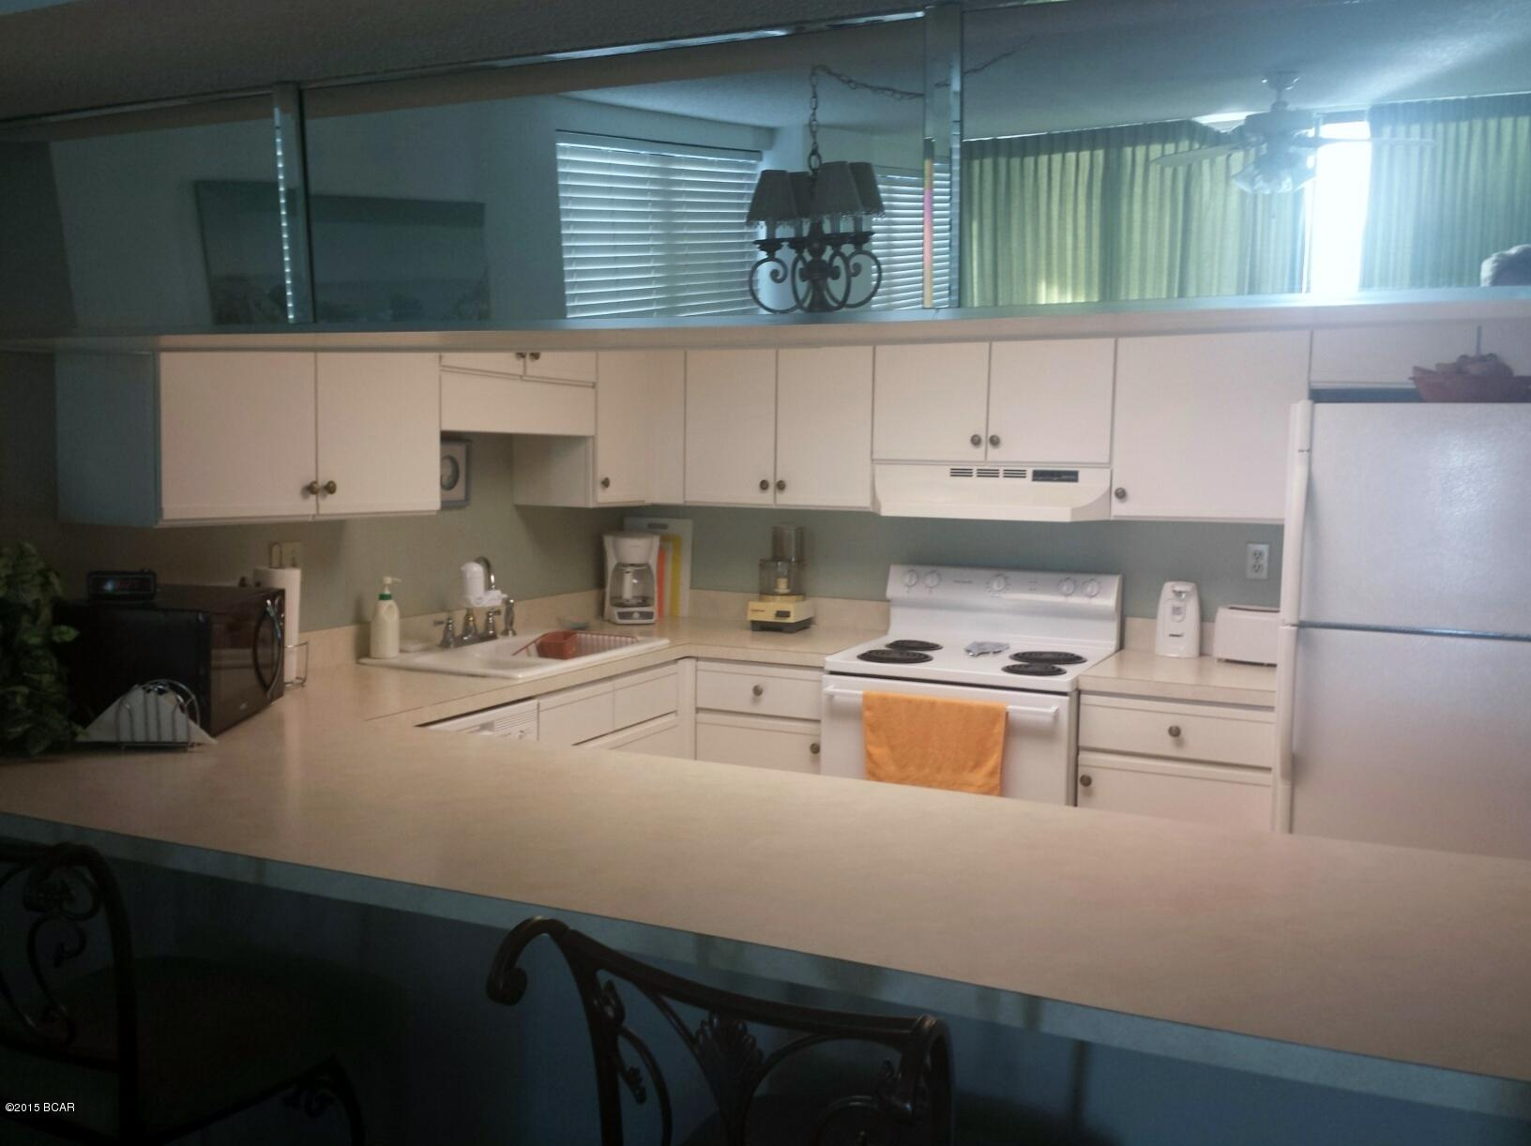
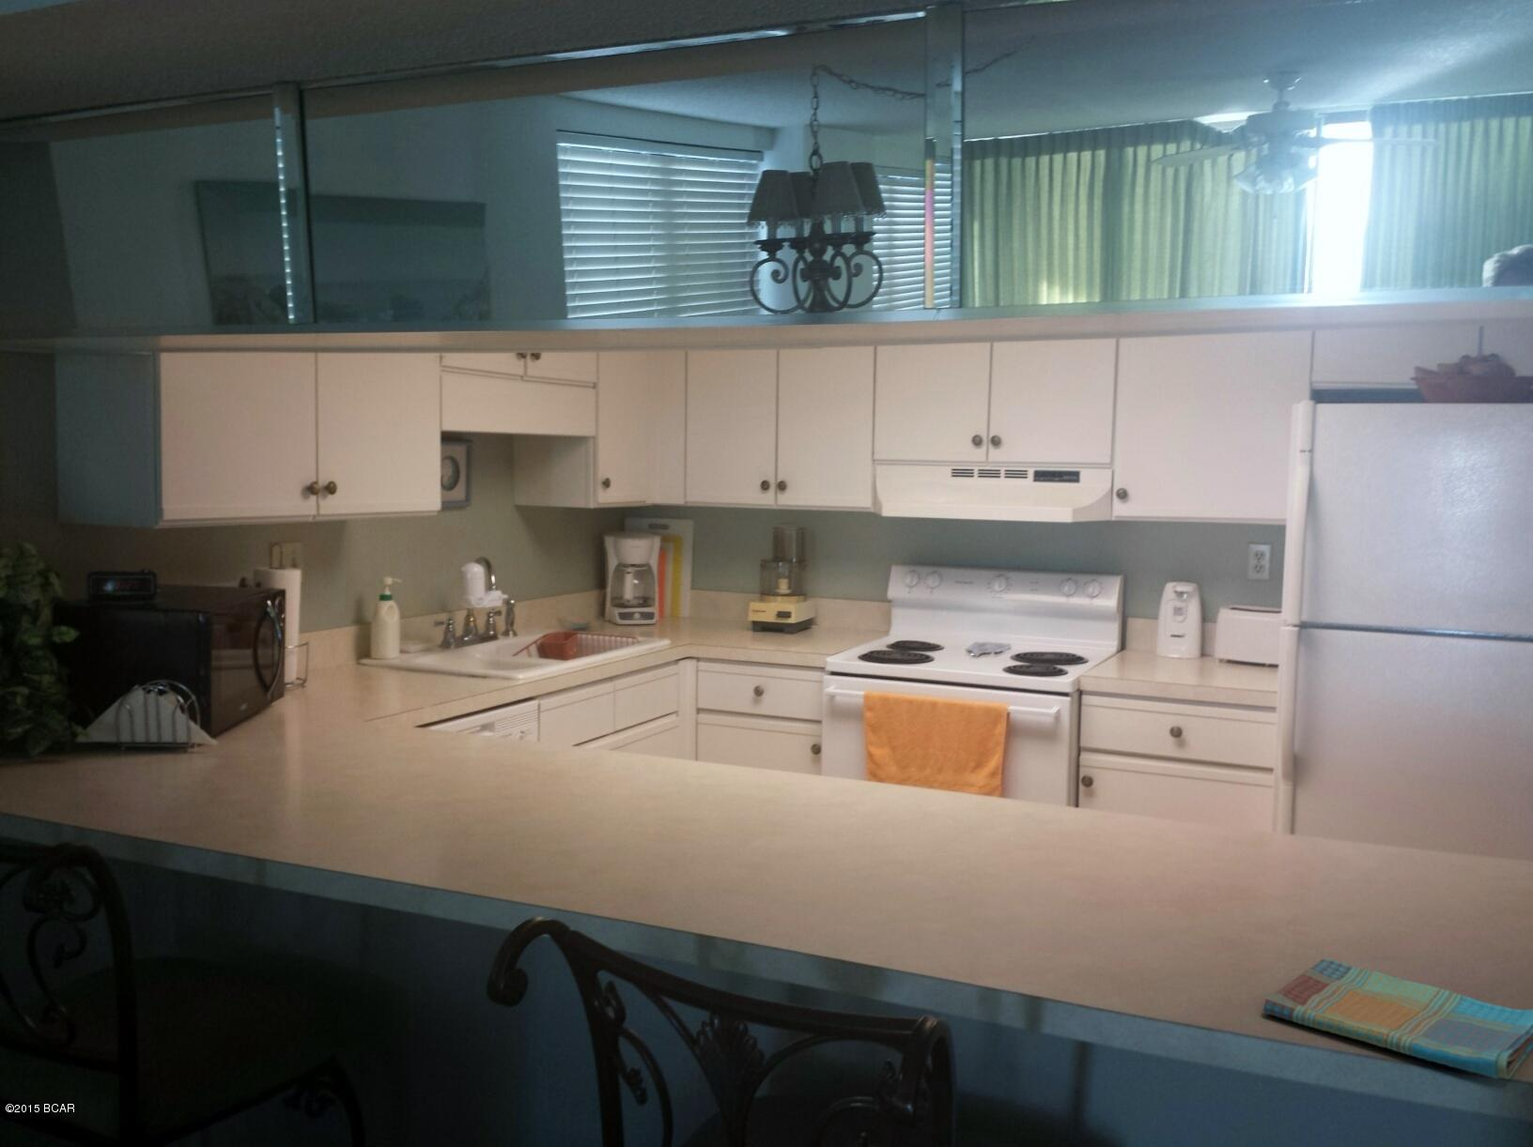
+ dish towel [1262,958,1533,1081]
